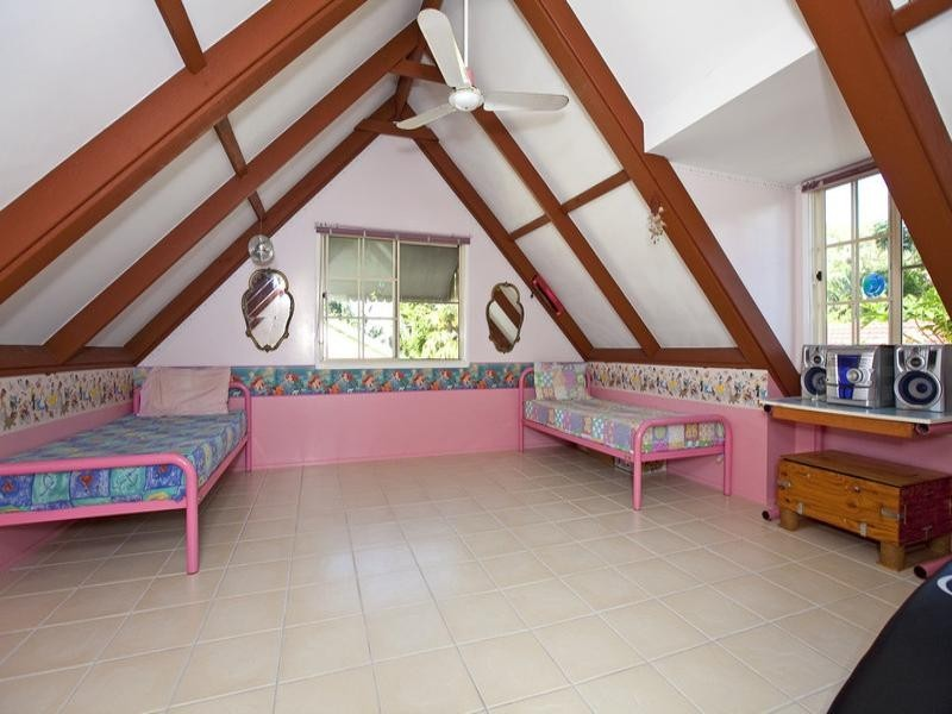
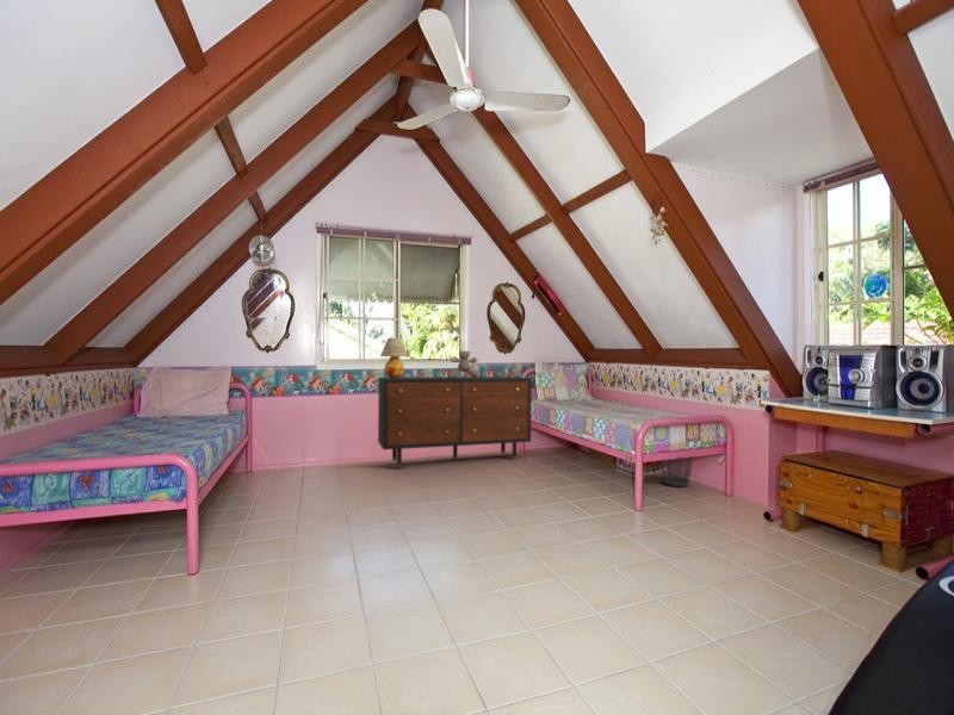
+ dresser [377,375,533,470]
+ table lamp [379,337,409,379]
+ stuffed bear [447,349,481,378]
+ wastebasket [659,456,694,487]
